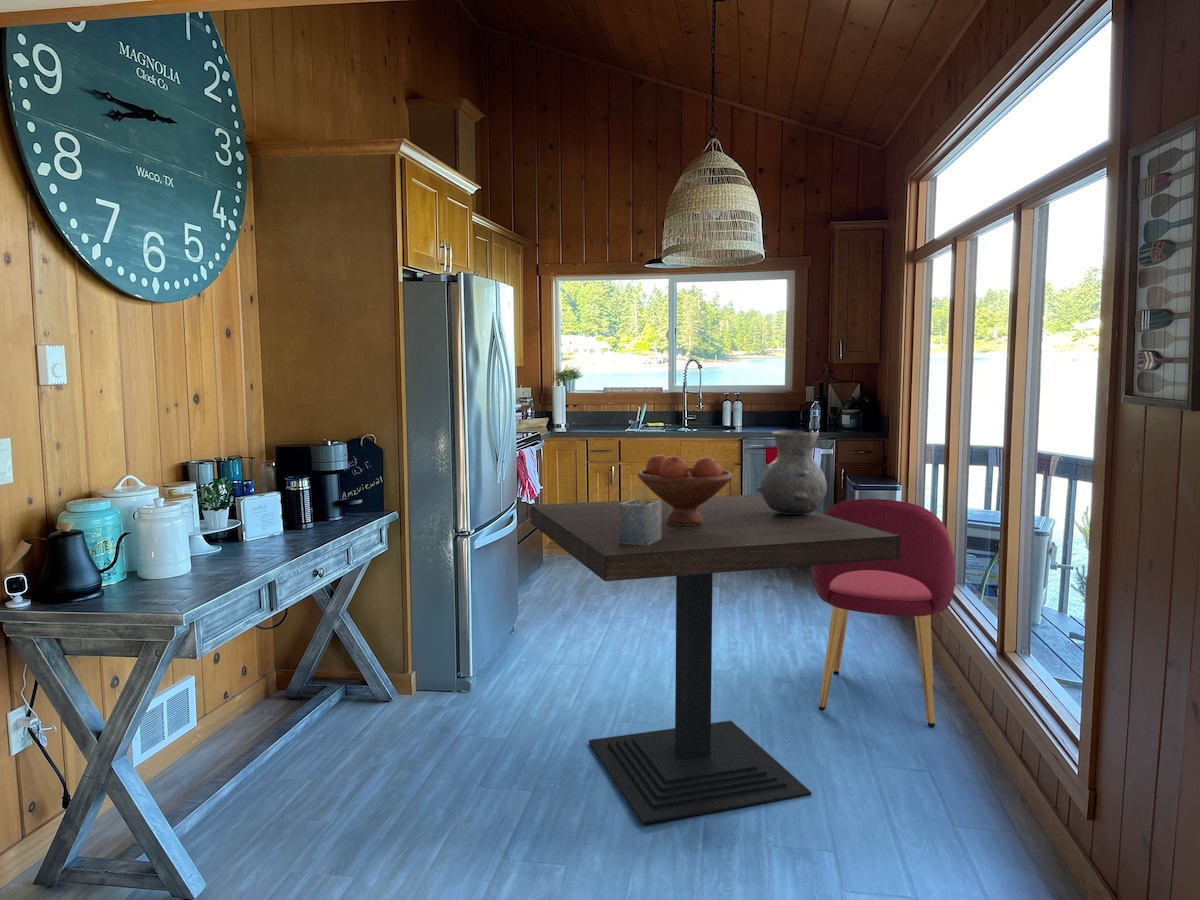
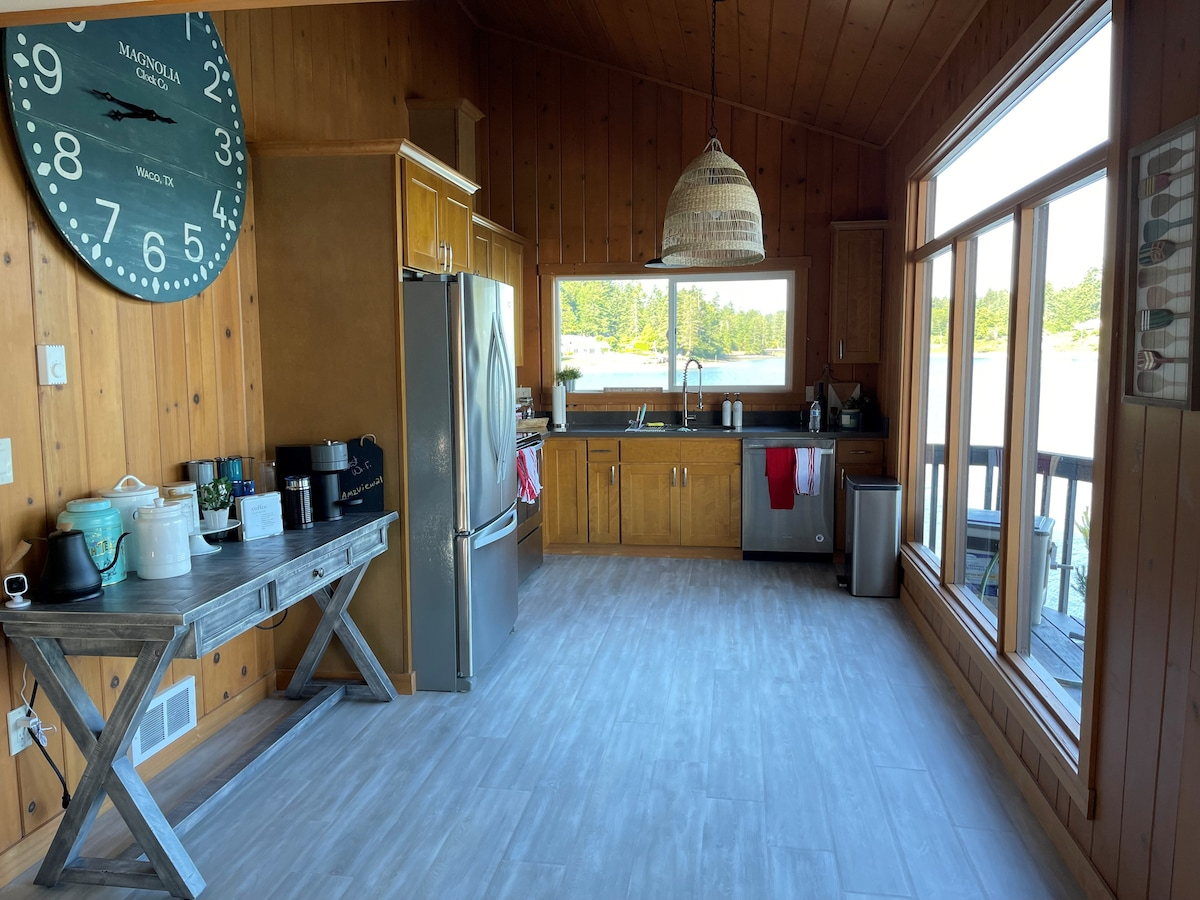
- vase [756,429,828,514]
- dining table [530,494,900,825]
- napkin holder [620,485,661,546]
- fruit bowl [637,454,734,525]
- dining chair [810,498,957,728]
